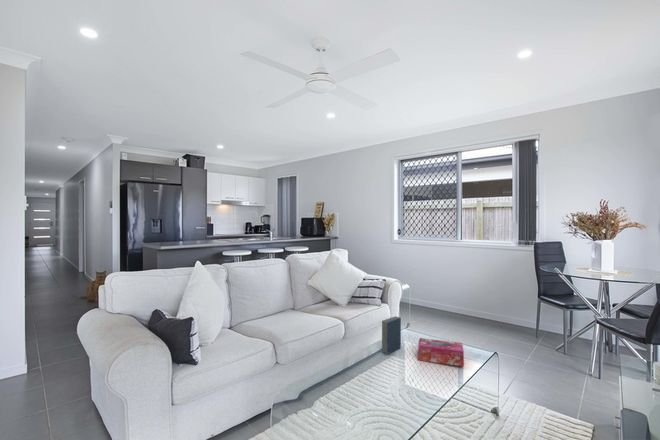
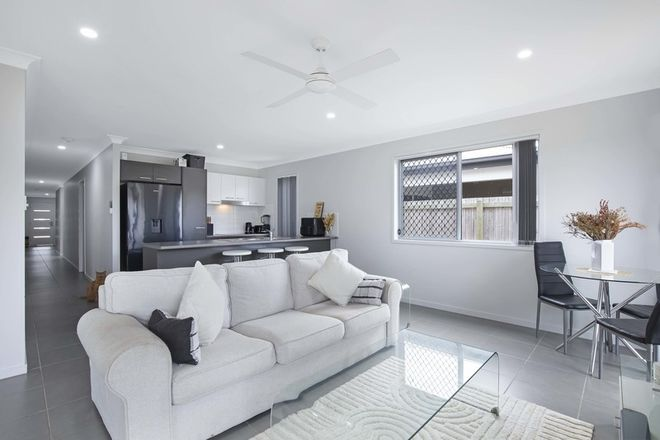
- book [381,315,402,355]
- tissue box [417,337,465,367]
